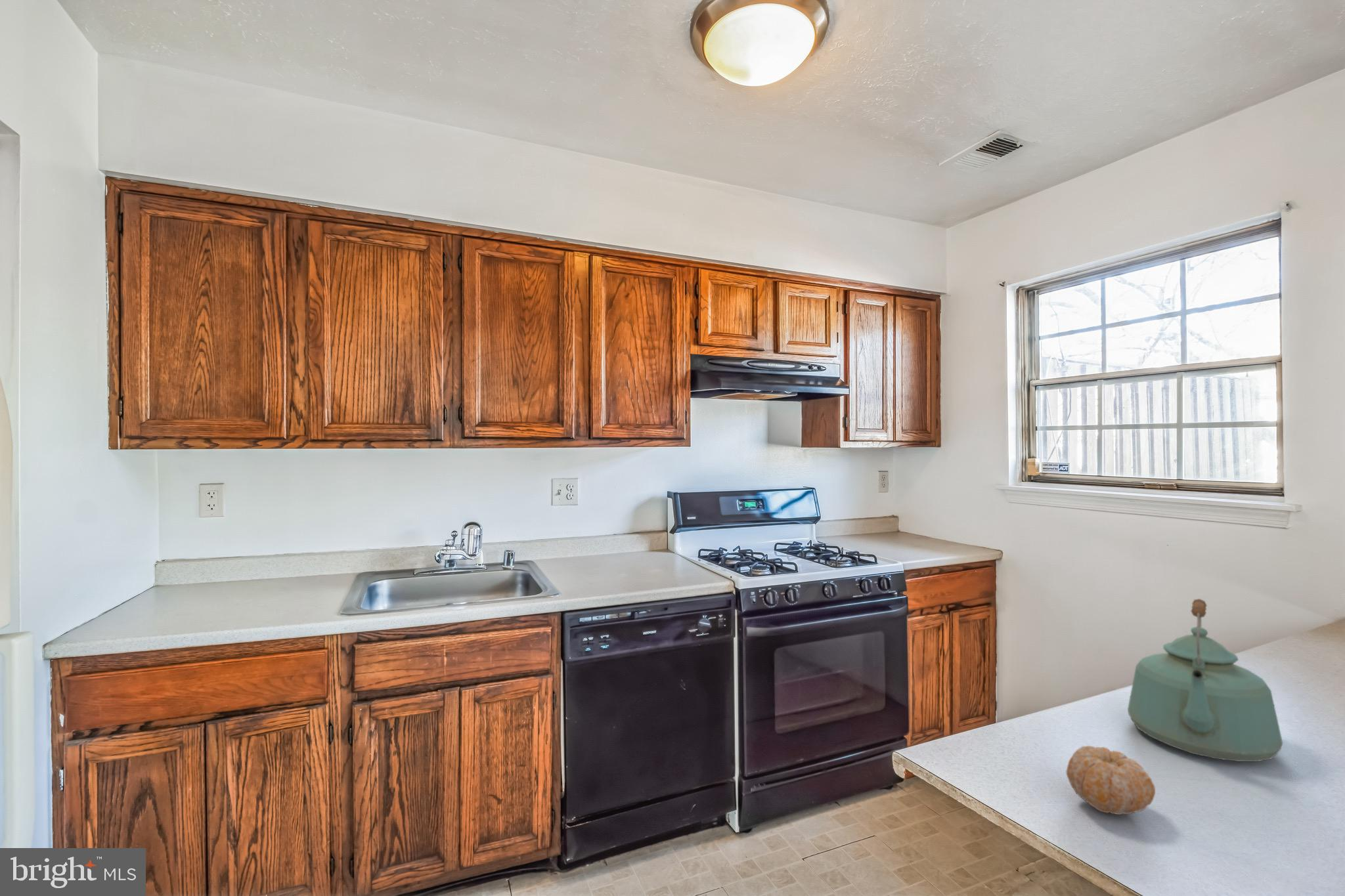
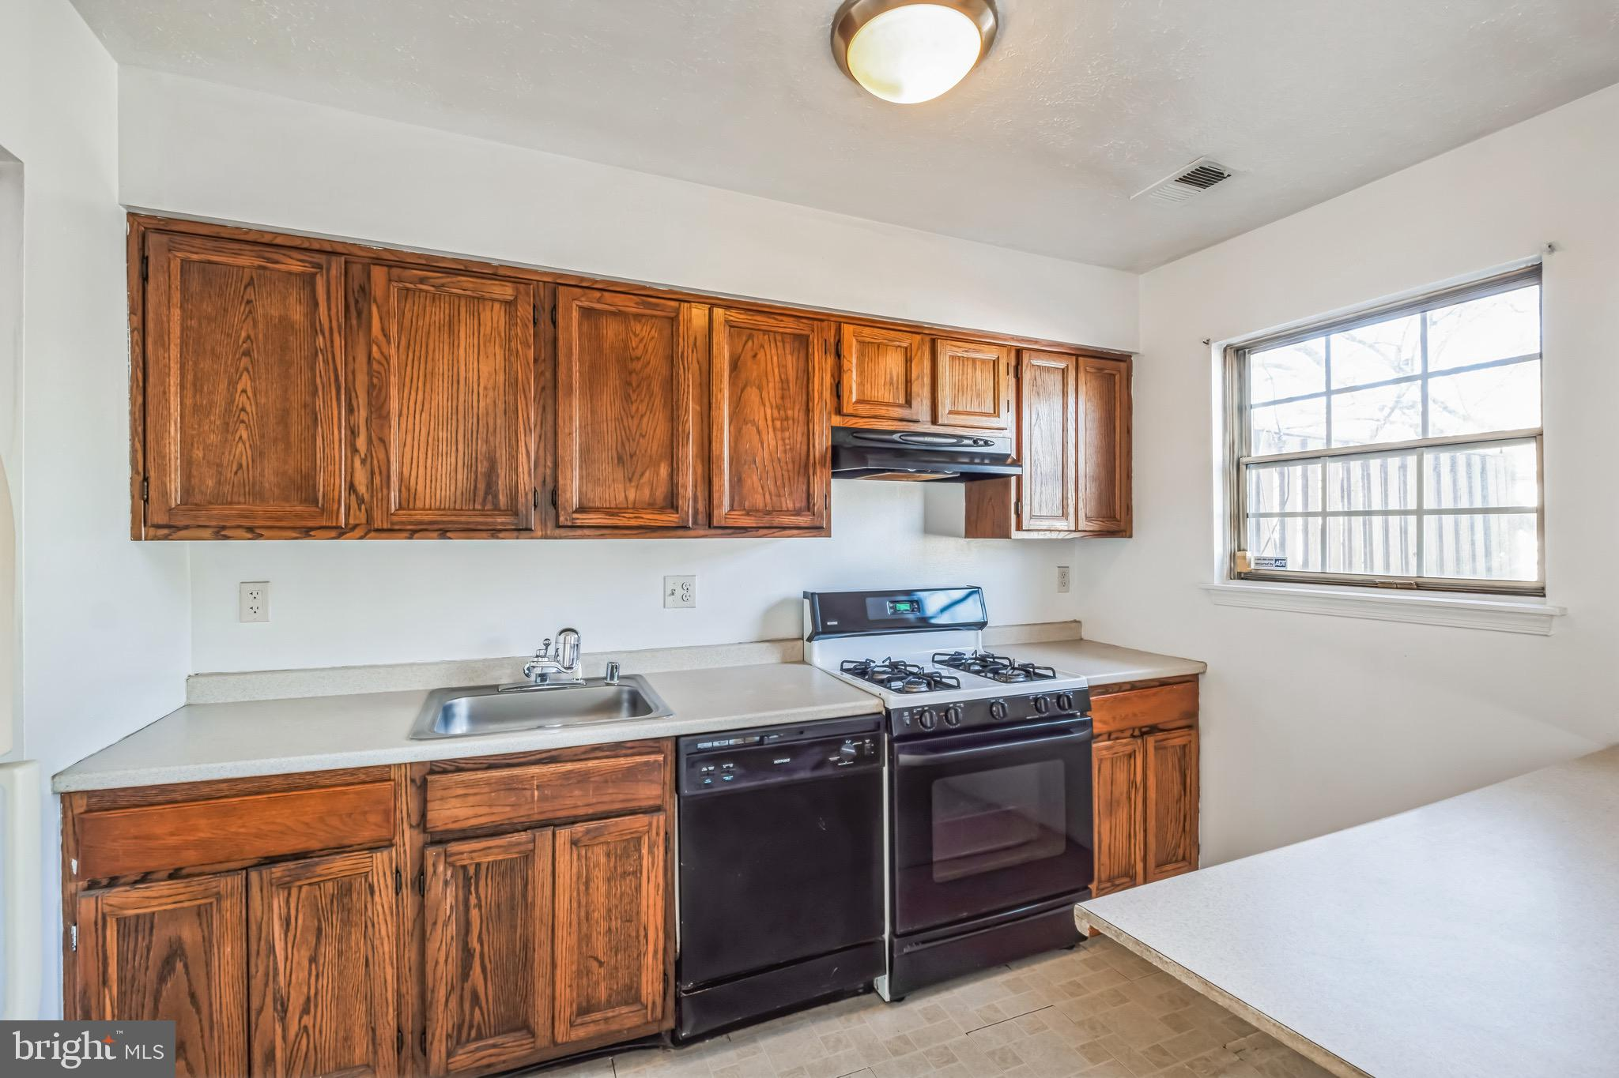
- kettle [1127,598,1283,762]
- fruit [1066,745,1156,815]
